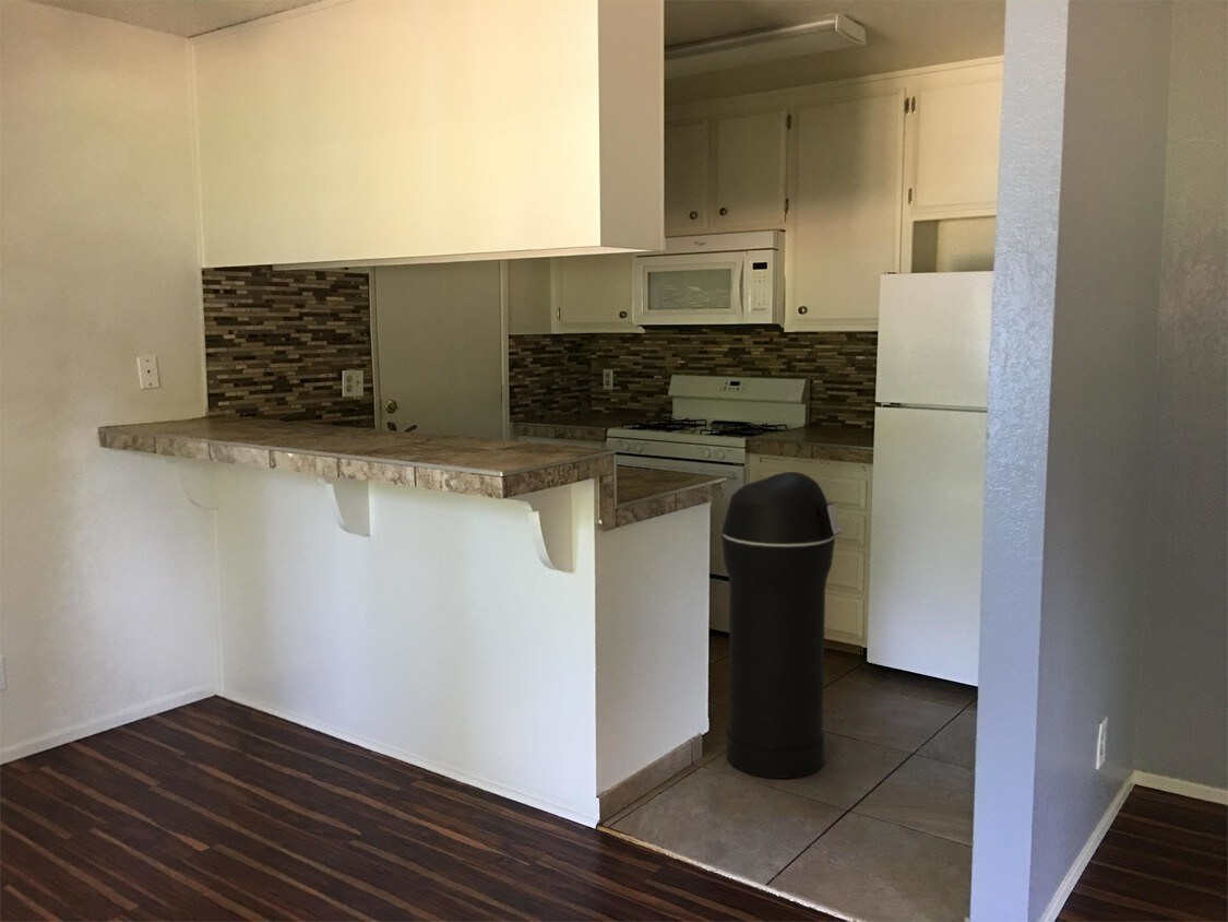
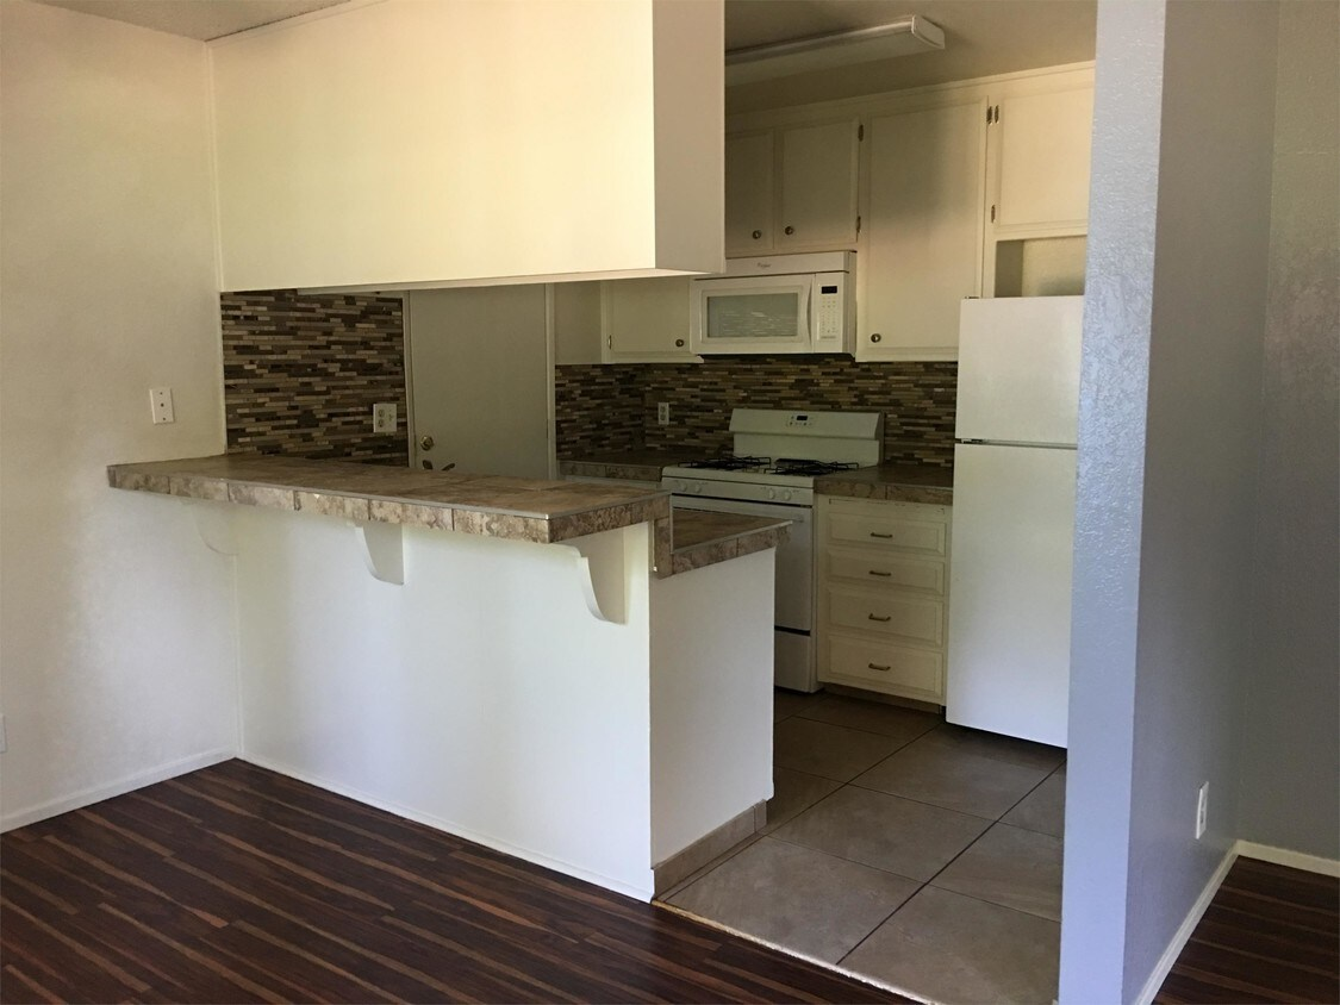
- trash can [720,471,843,780]
